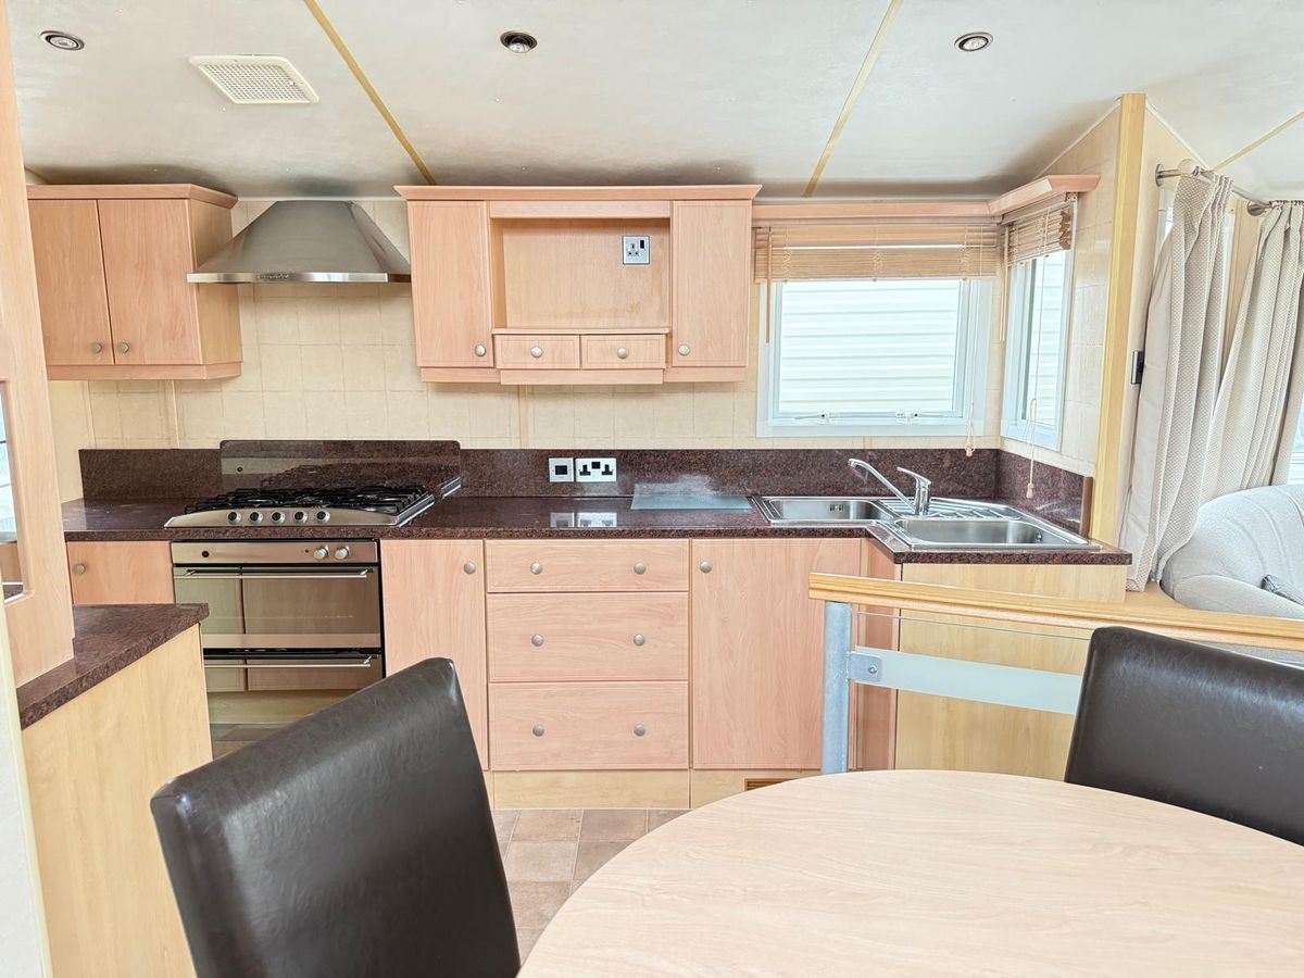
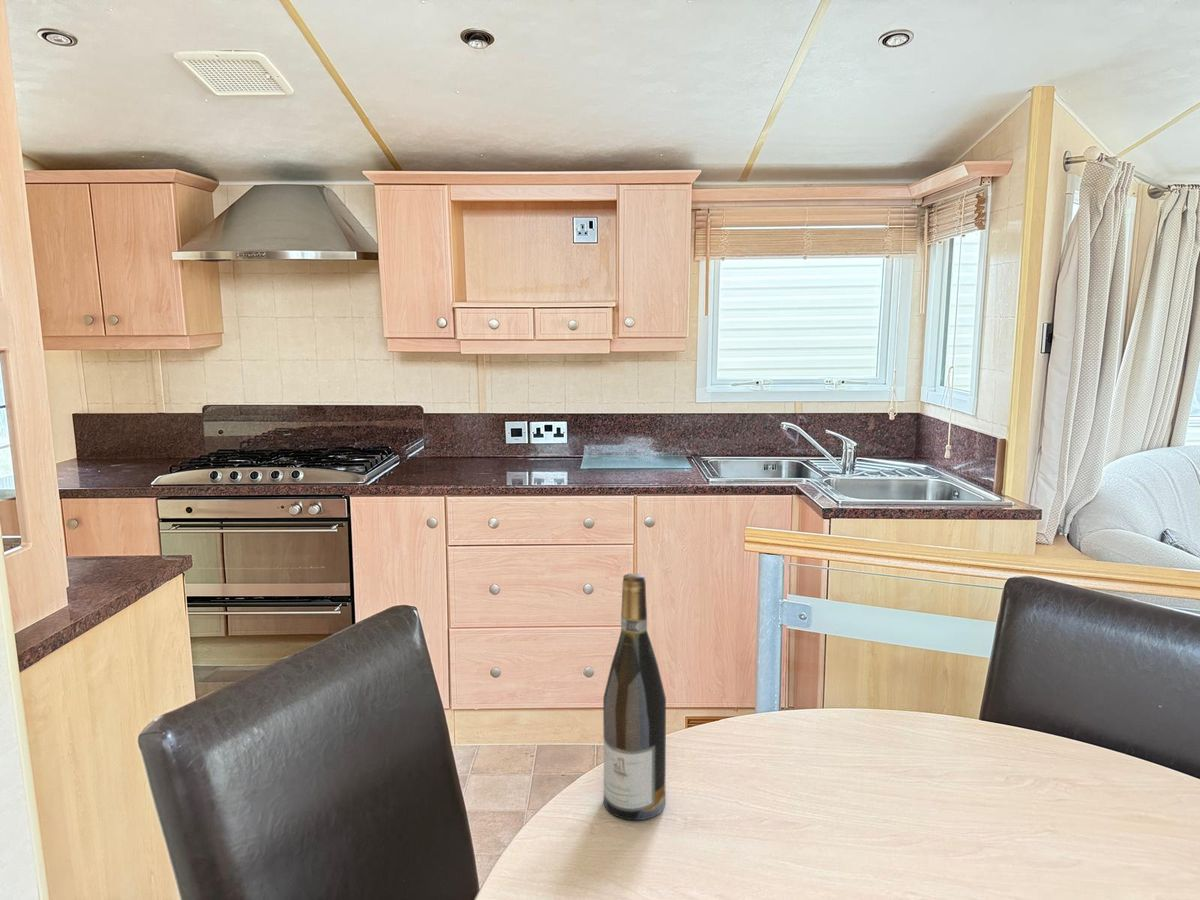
+ wine bottle [602,572,667,821]
